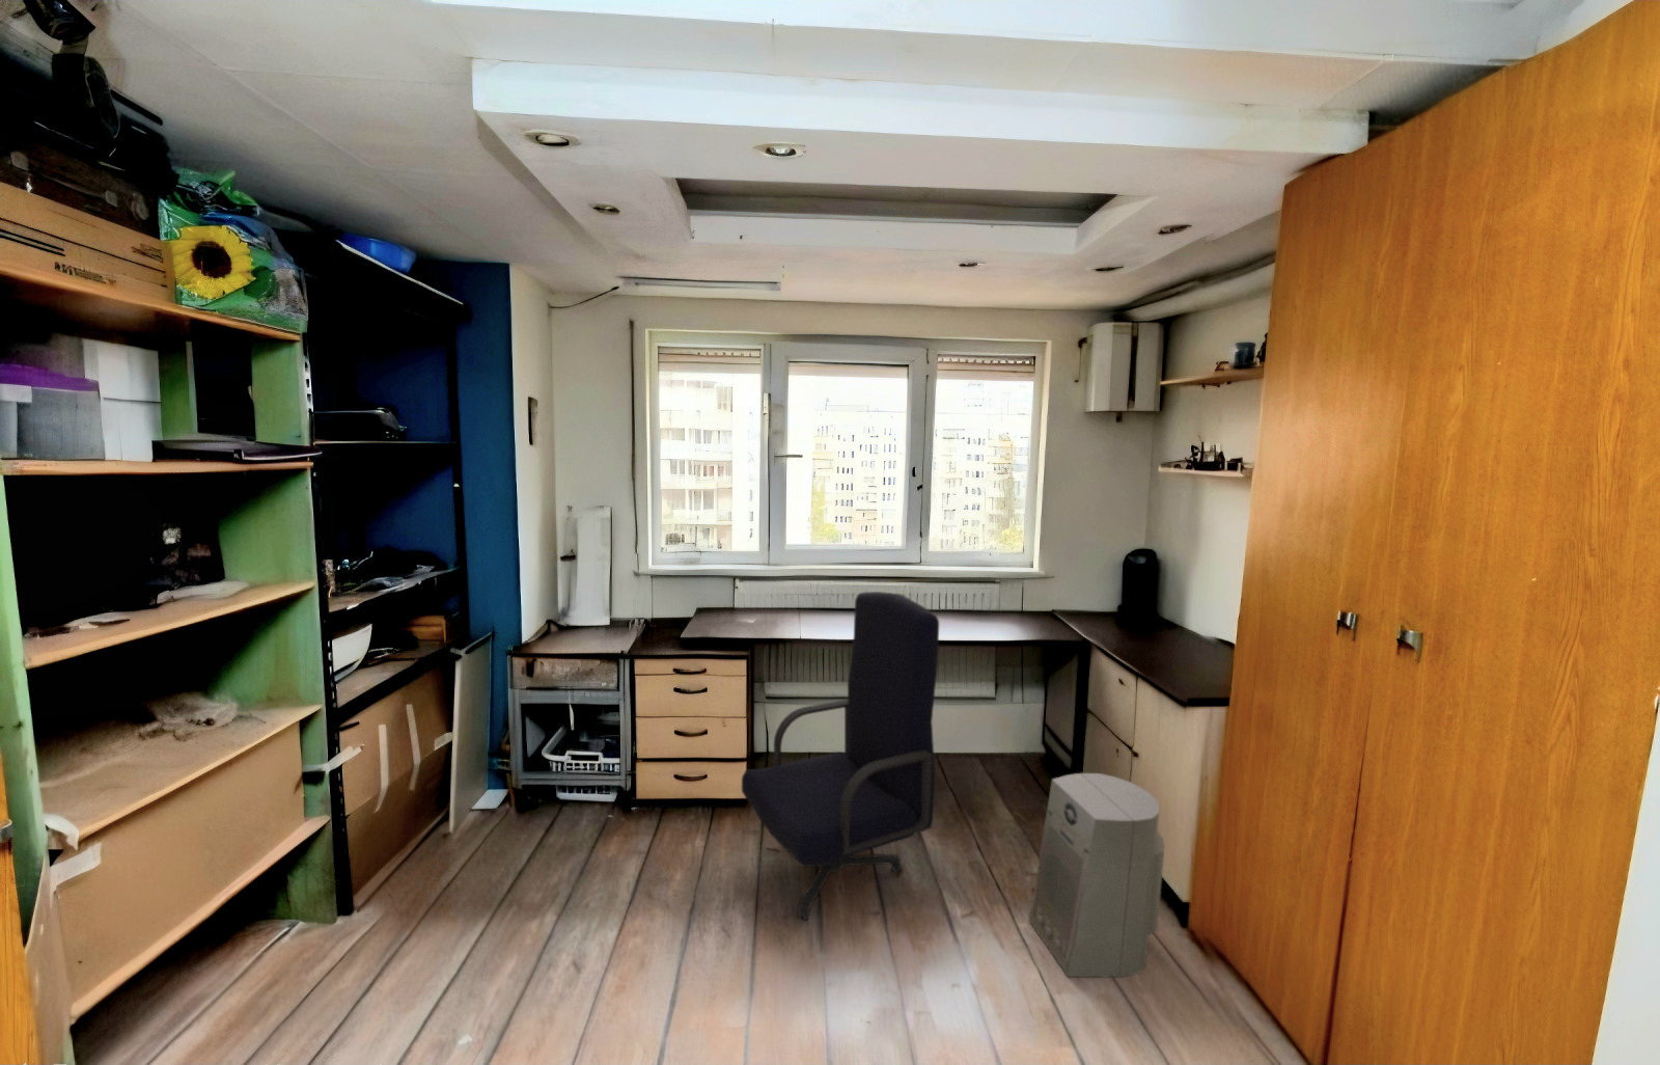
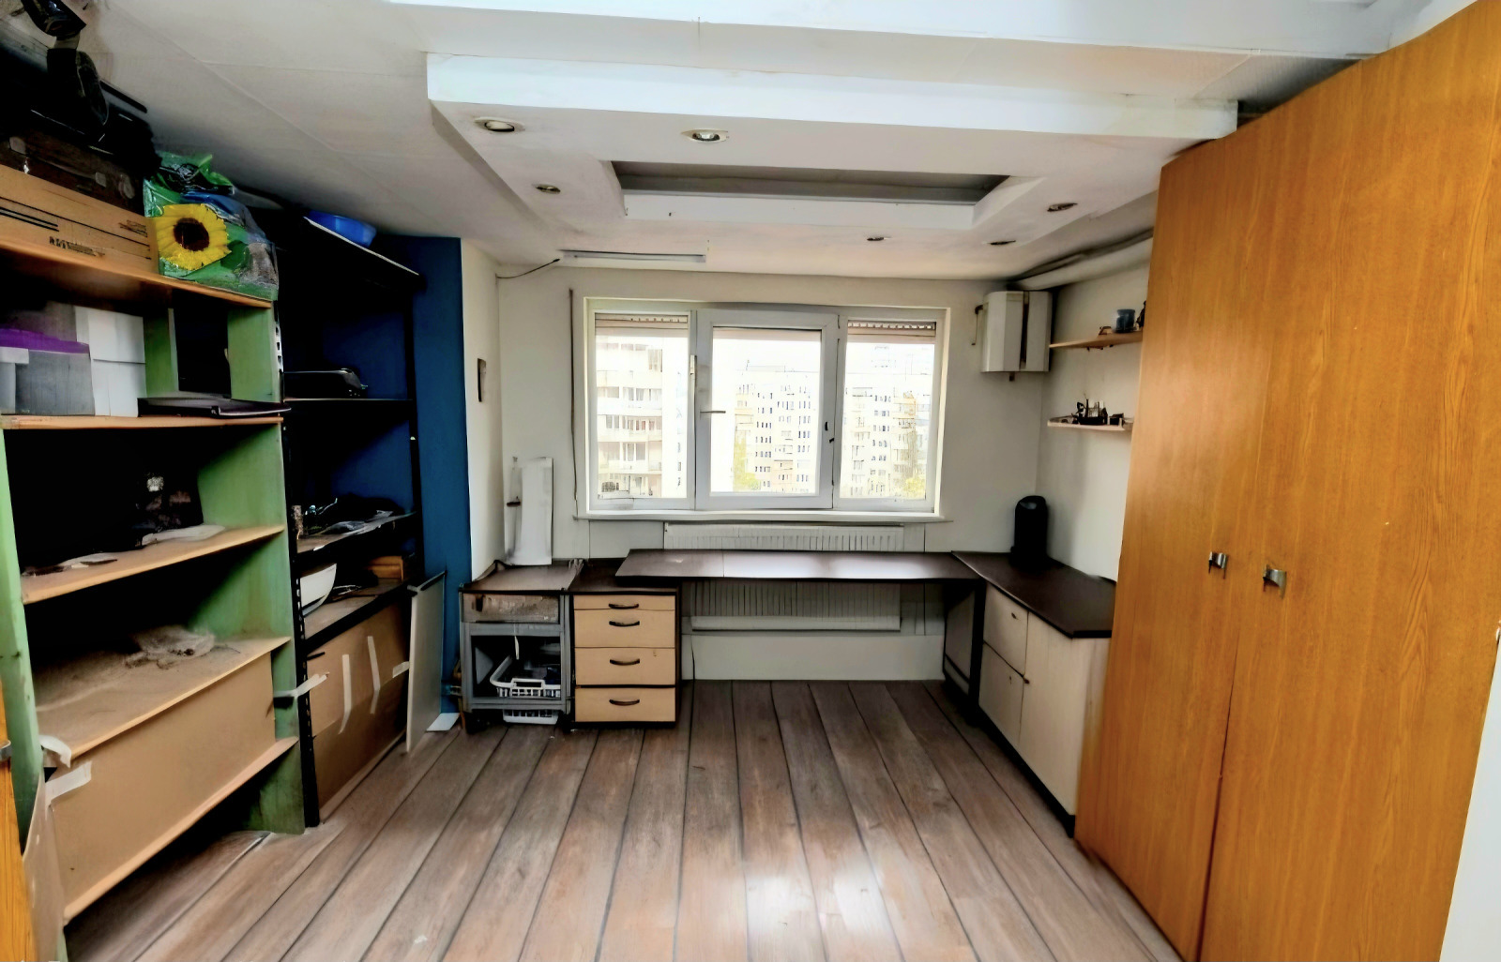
- fan [1028,772,1165,978]
- office chair [740,591,940,922]
